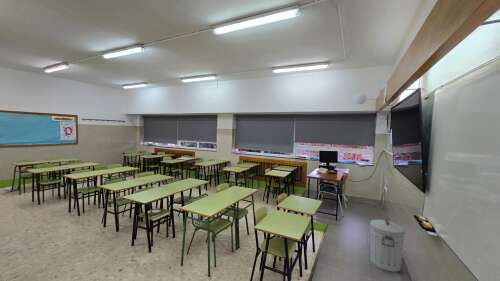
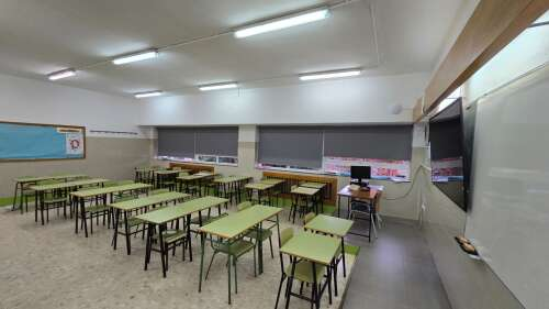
- trash can [369,219,406,273]
